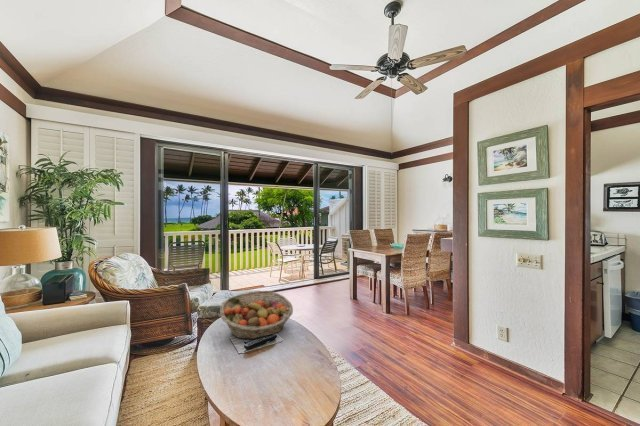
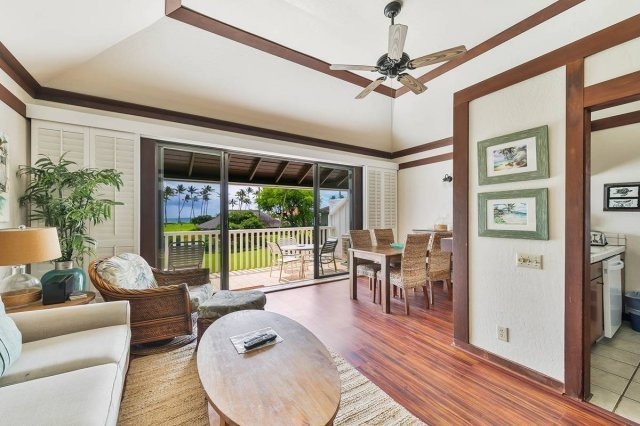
- fruit basket [219,290,294,340]
